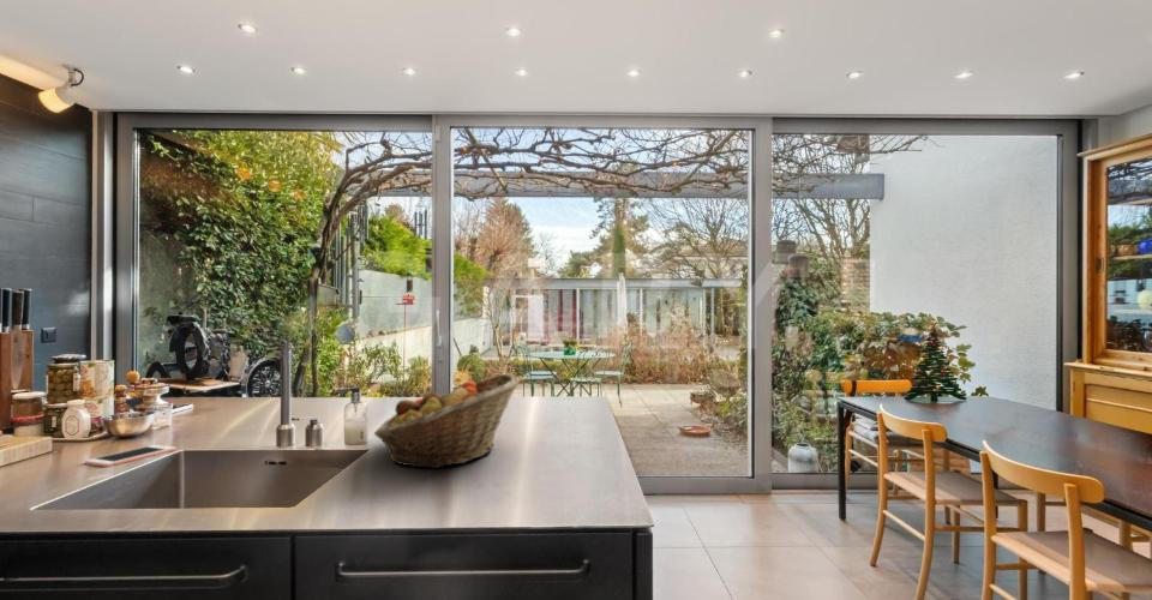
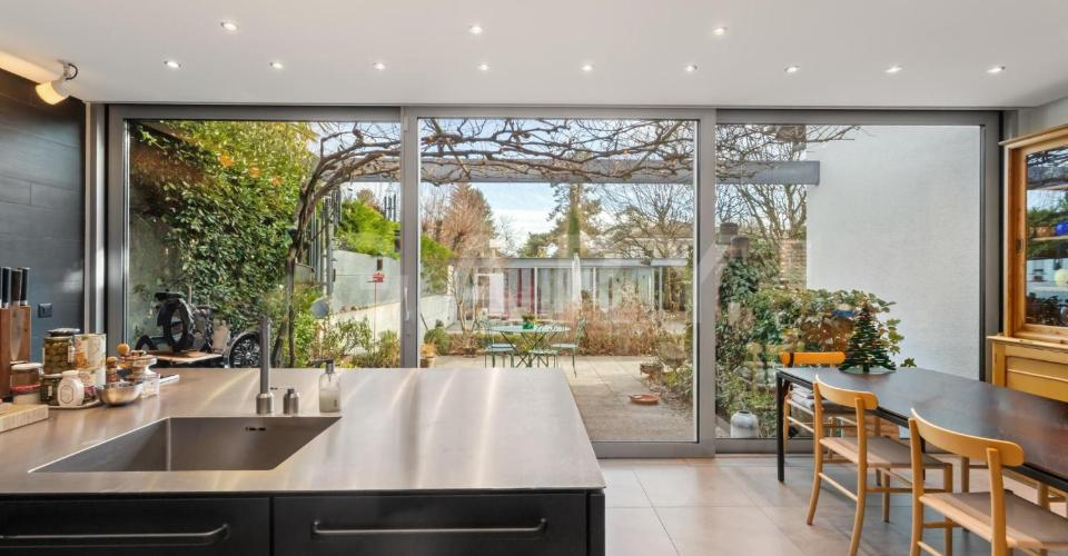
- fruit basket [373,373,521,469]
- cell phone [84,444,176,468]
